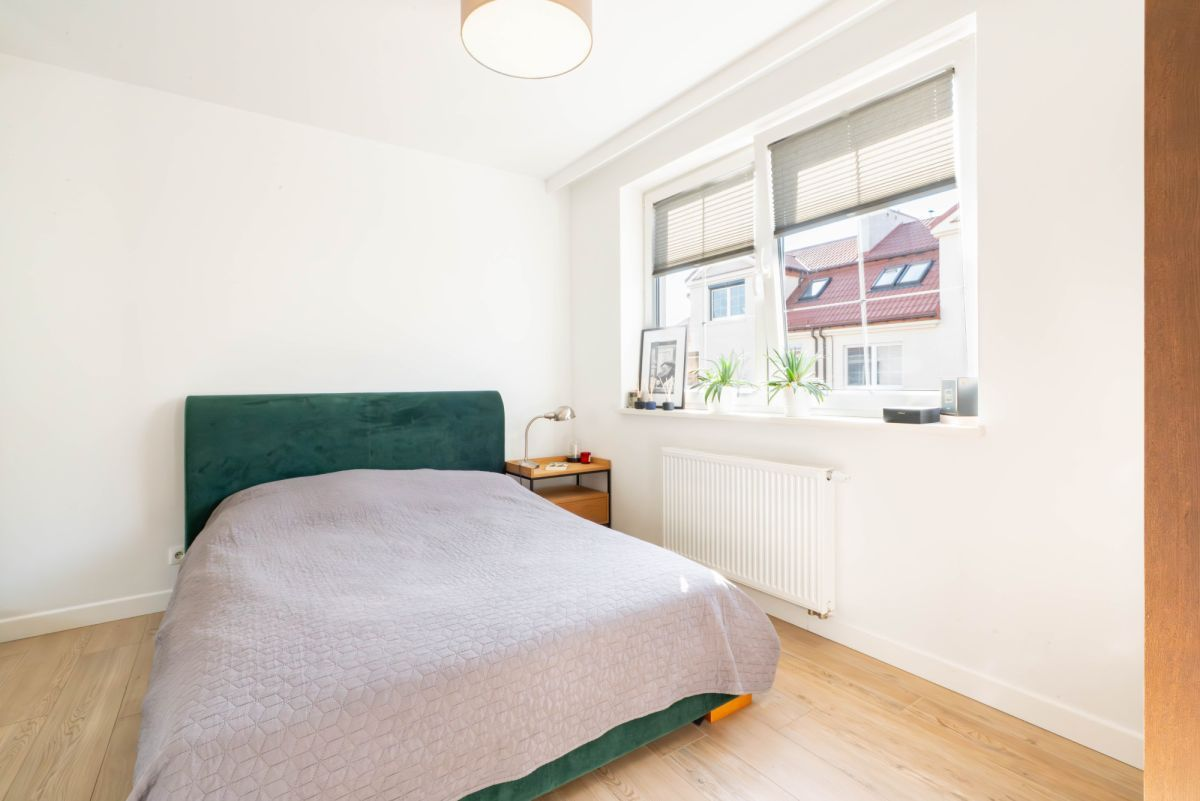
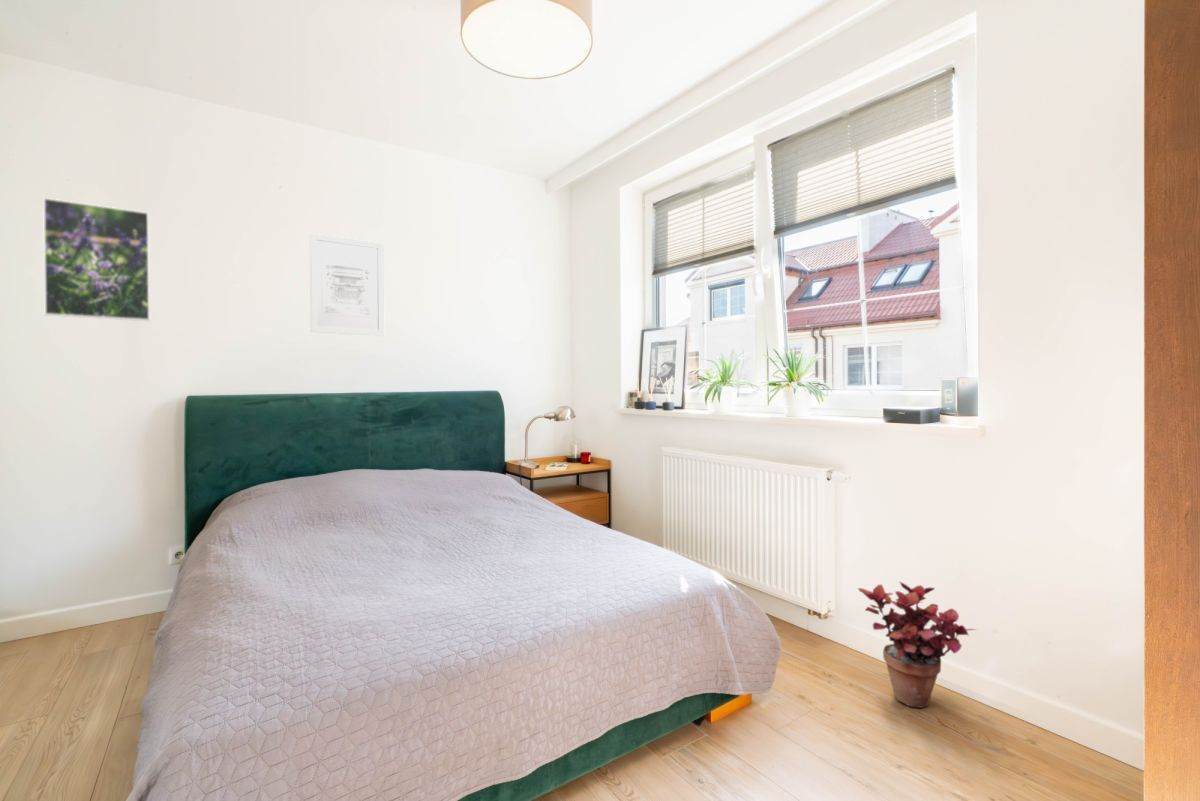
+ wall art [309,232,385,337]
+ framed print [42,197,151,322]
+ potted plant [857,581,977,709]
